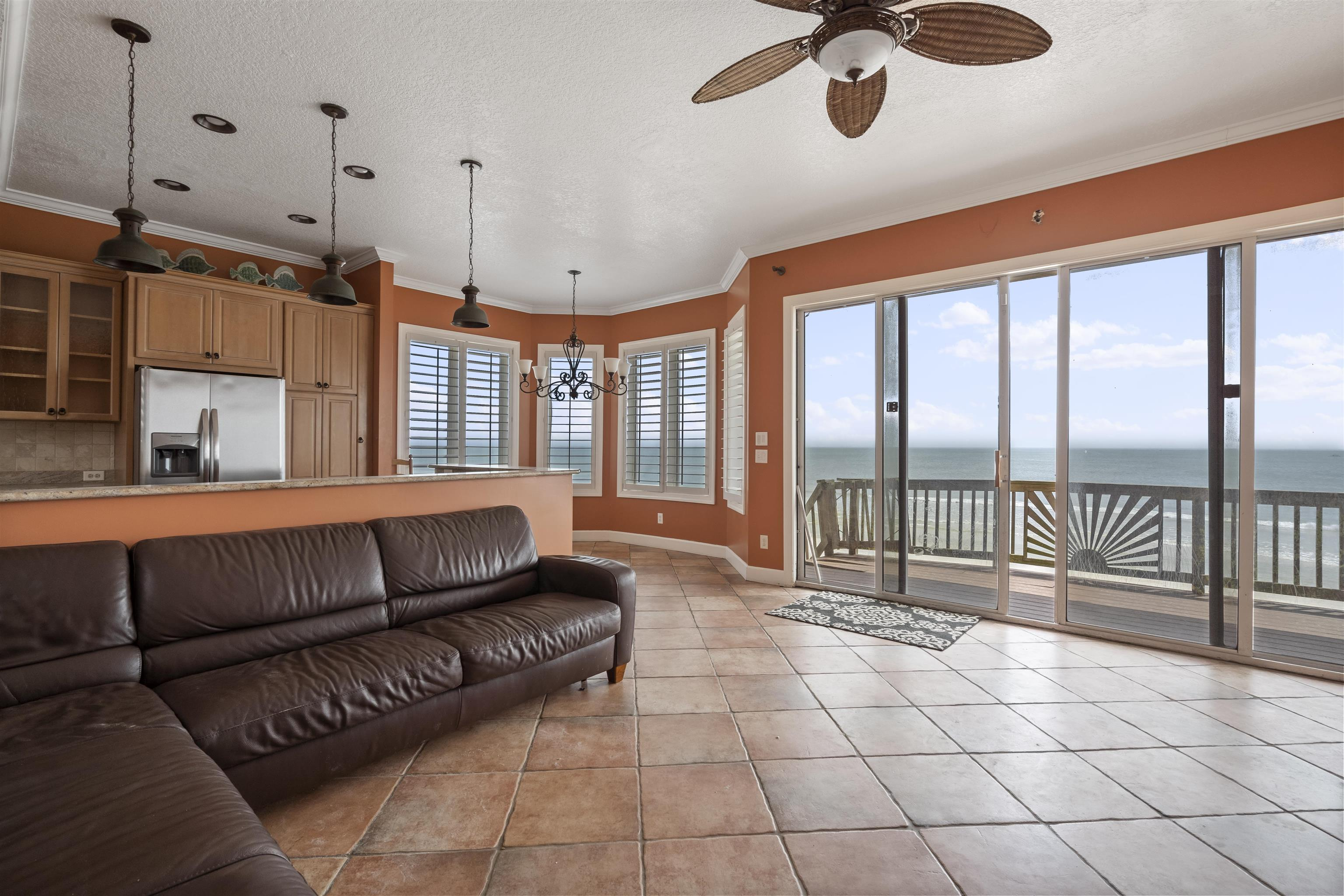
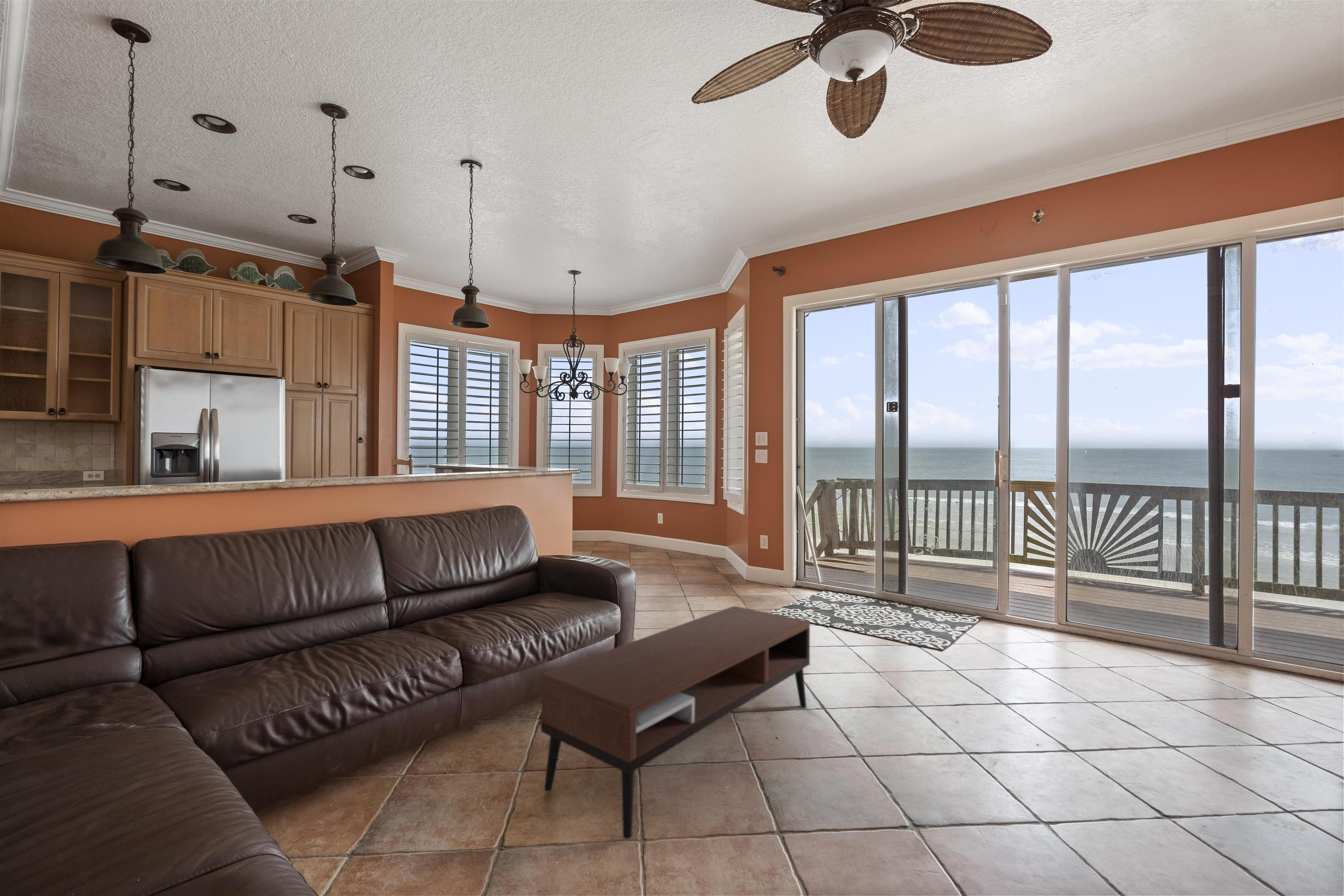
+ coffee table [540,606,810,839]
